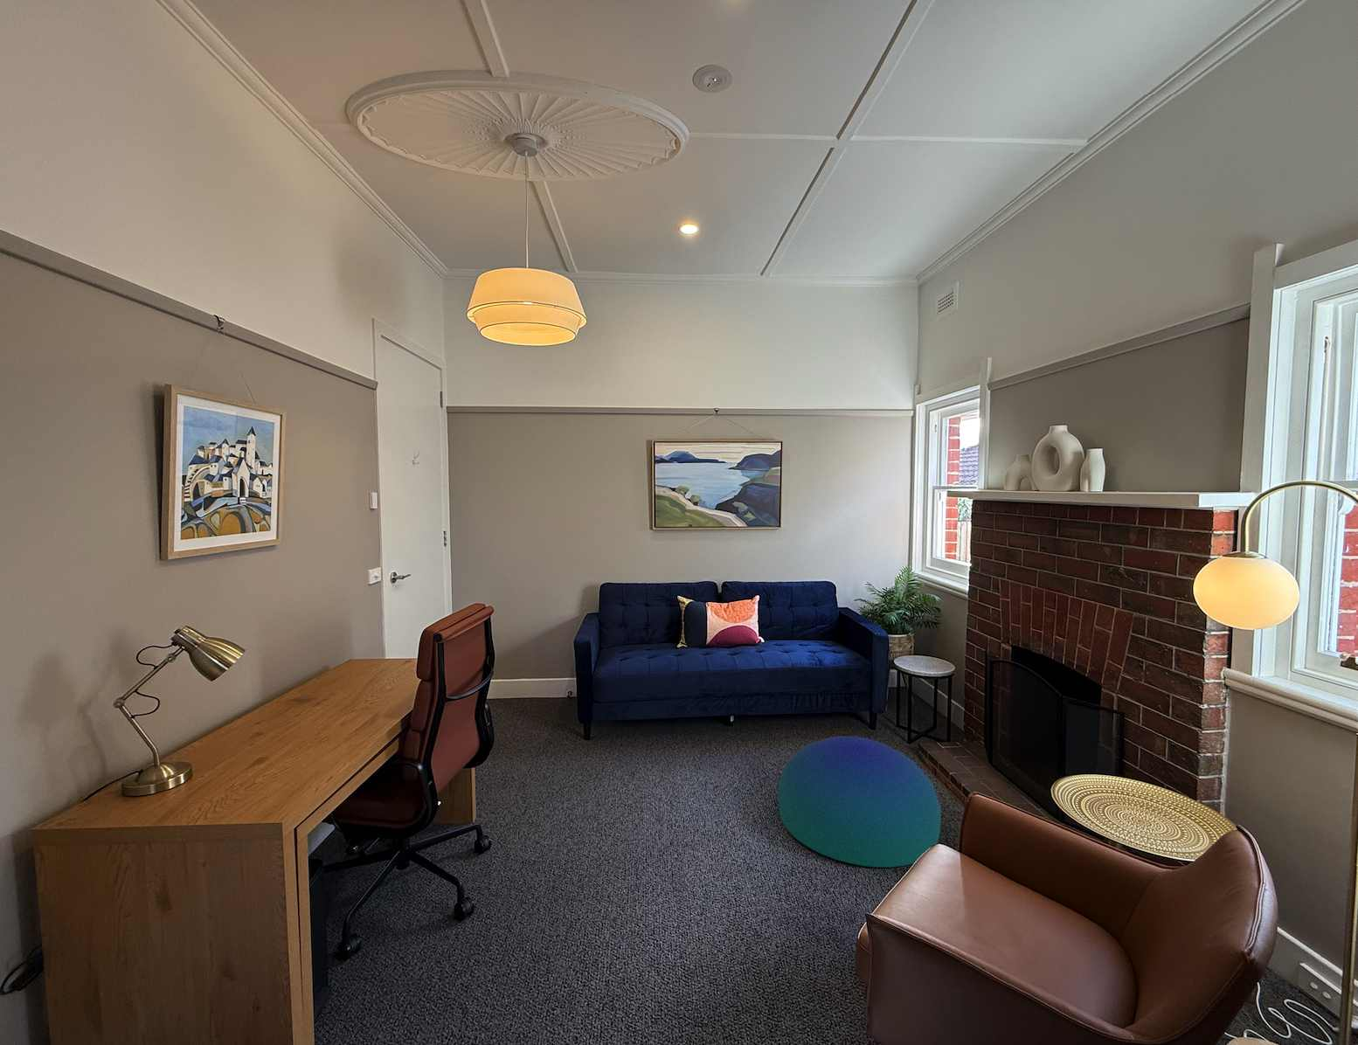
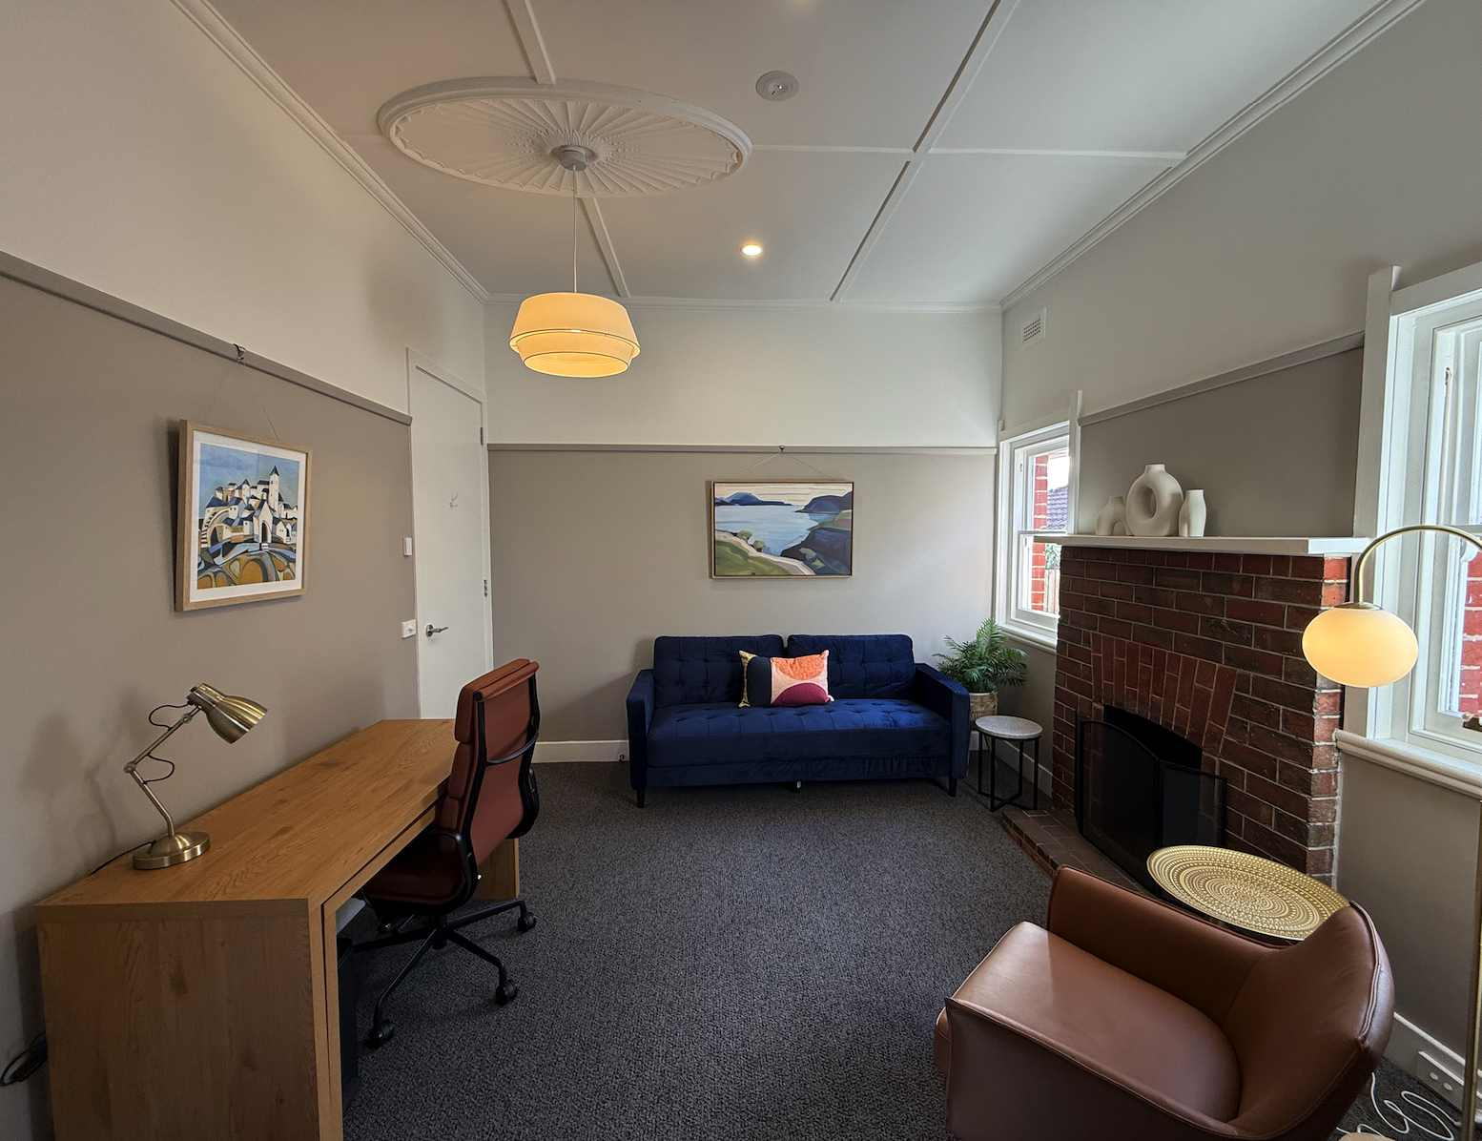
- pouf [777,735,942,867]
